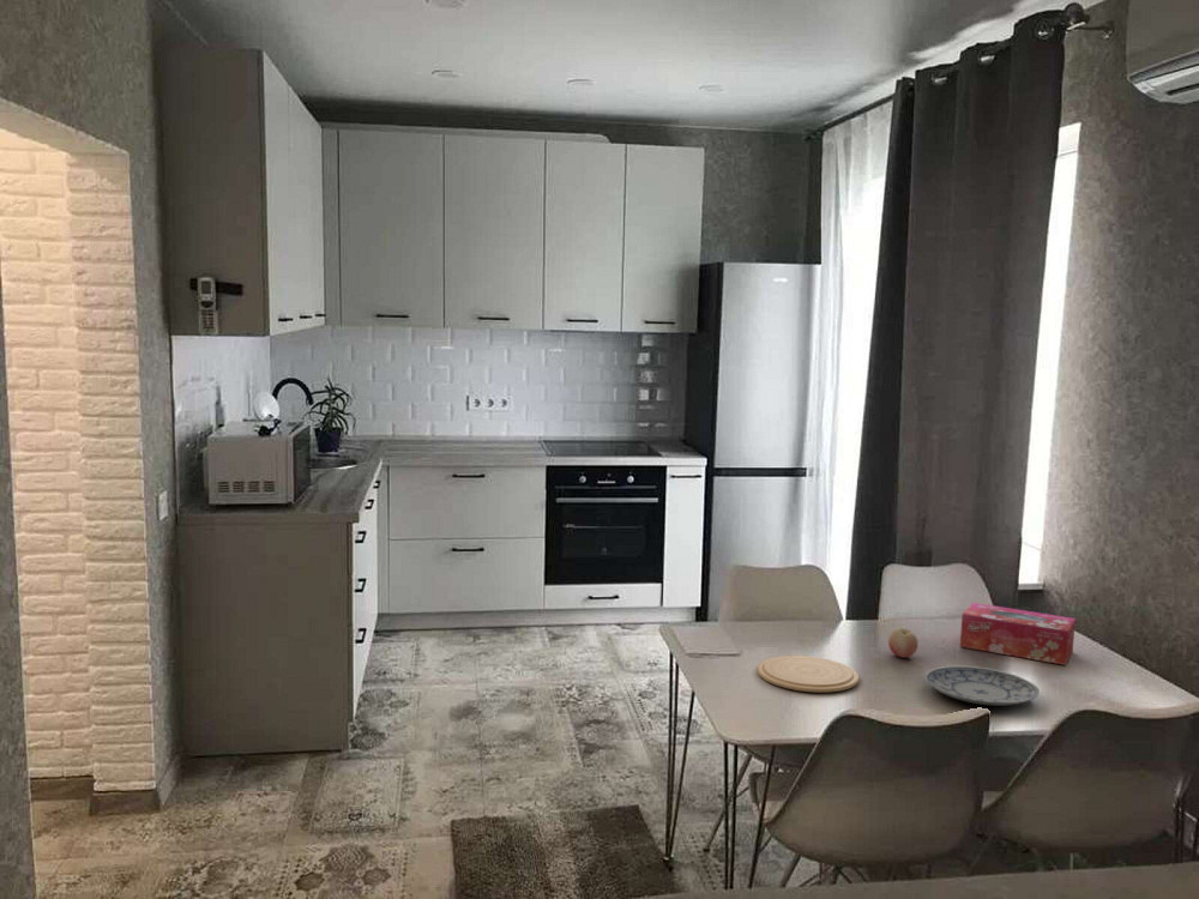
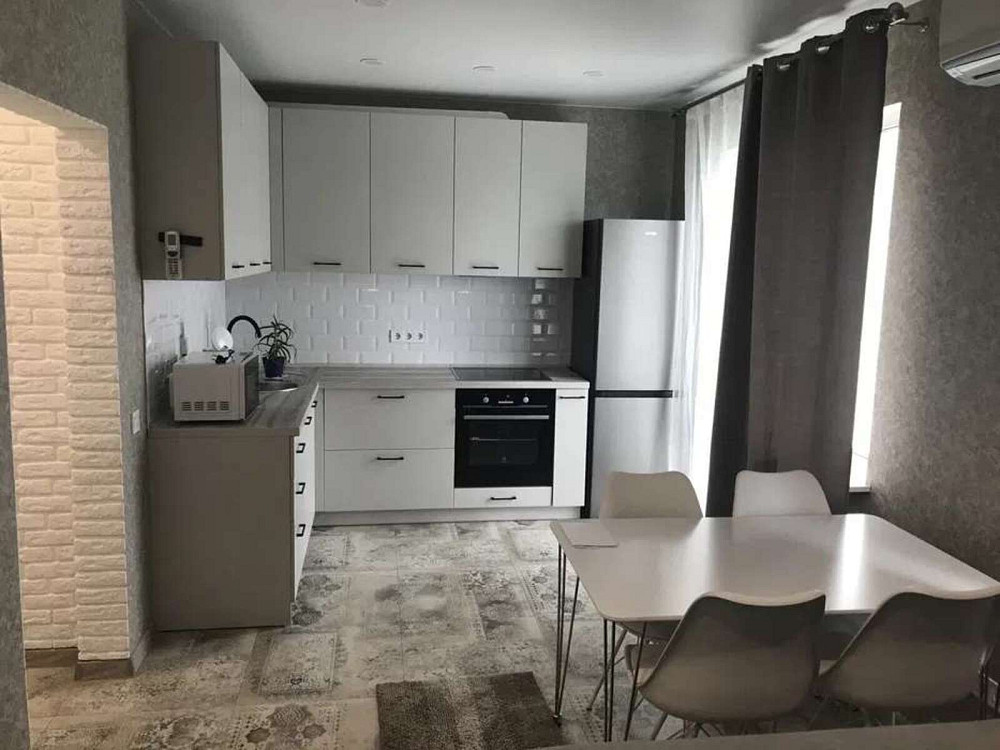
- tissue box [959,602,1077,666]
- plate [757,654,860,693]
- fruit [887,627,920,659]
- plate [924,665,1041,707]
